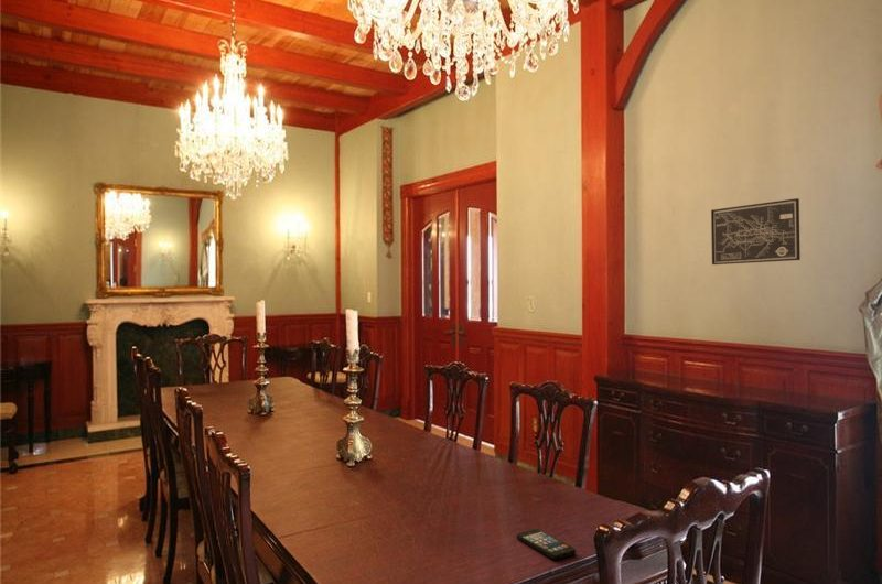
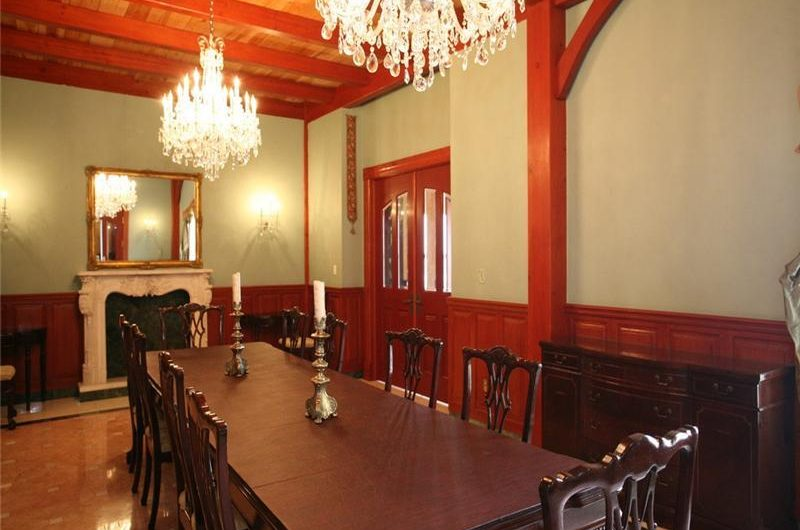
- smartphone [516,528,577,561]
- wall art [710,197,802,266]
